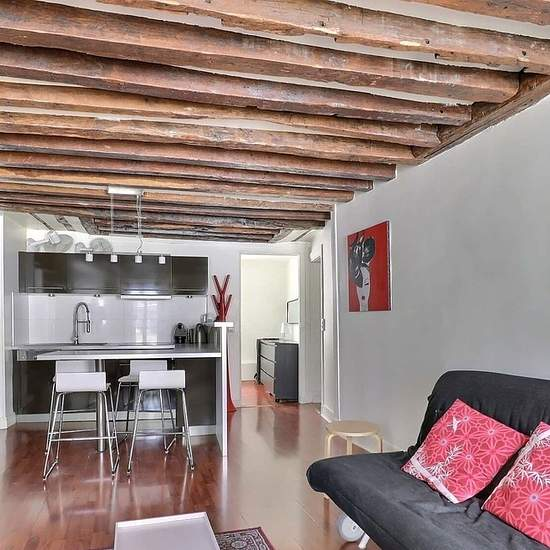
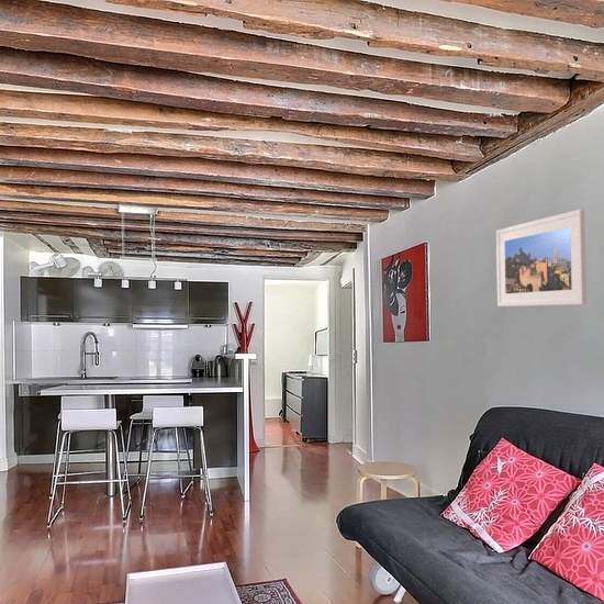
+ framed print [495,209,588,307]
